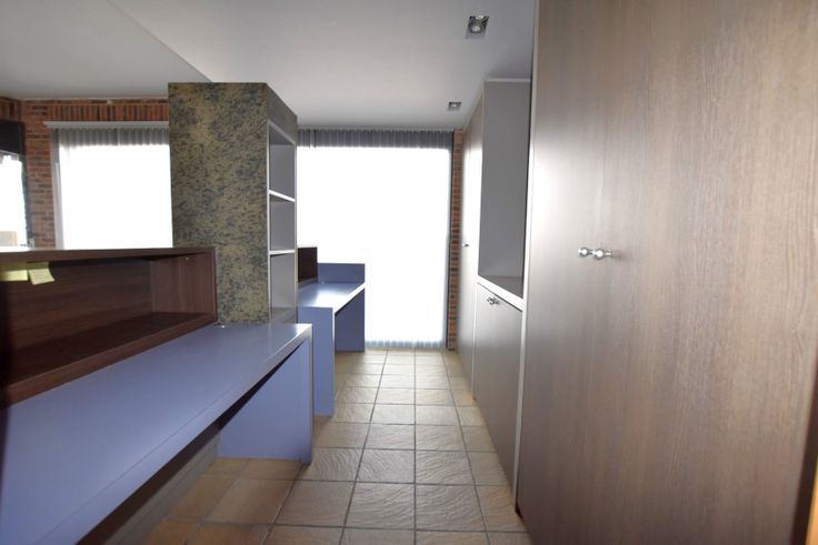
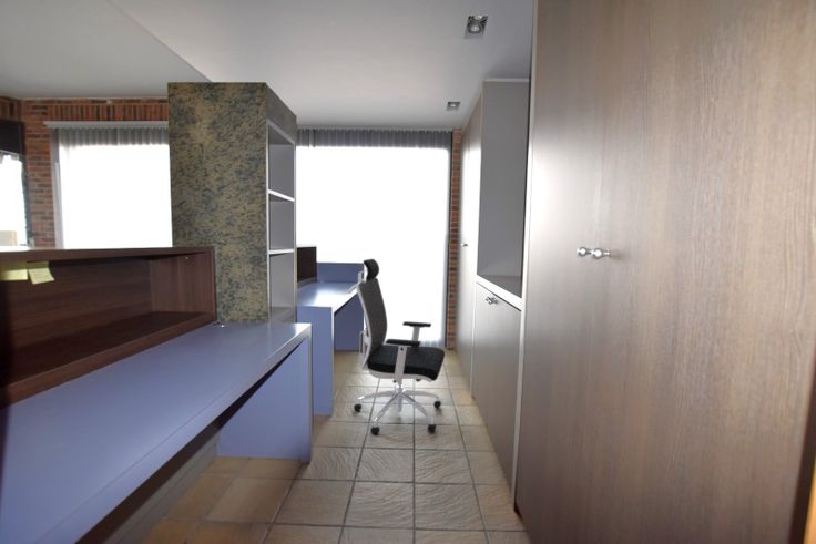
+ office chair [347,258,446,437]
